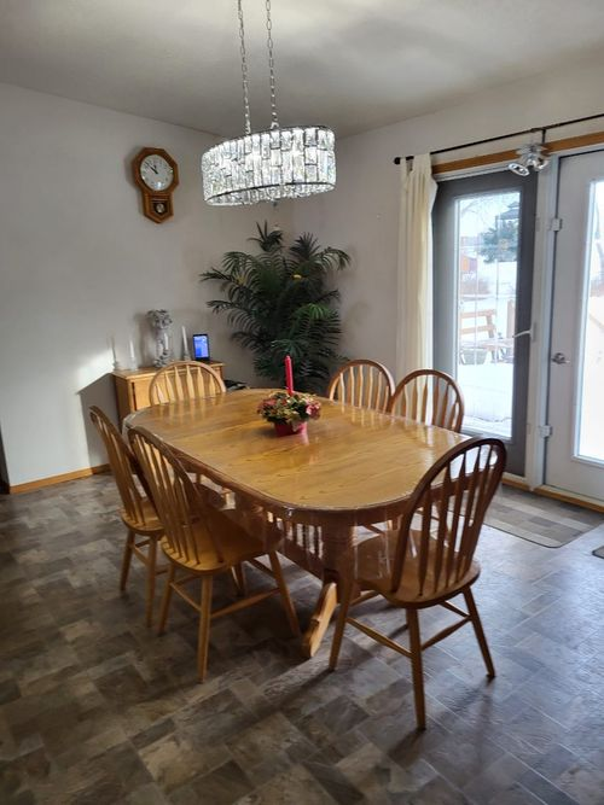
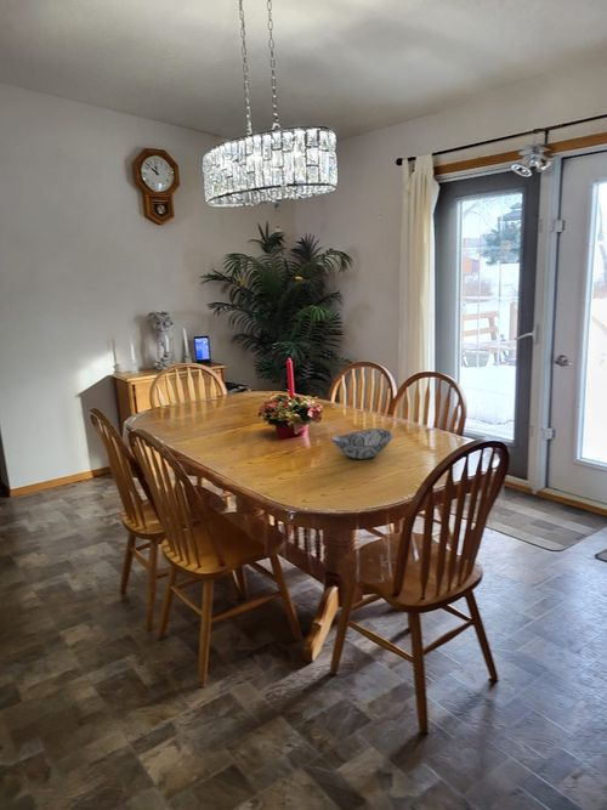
+ decorative bowl [330,427,393,460]
